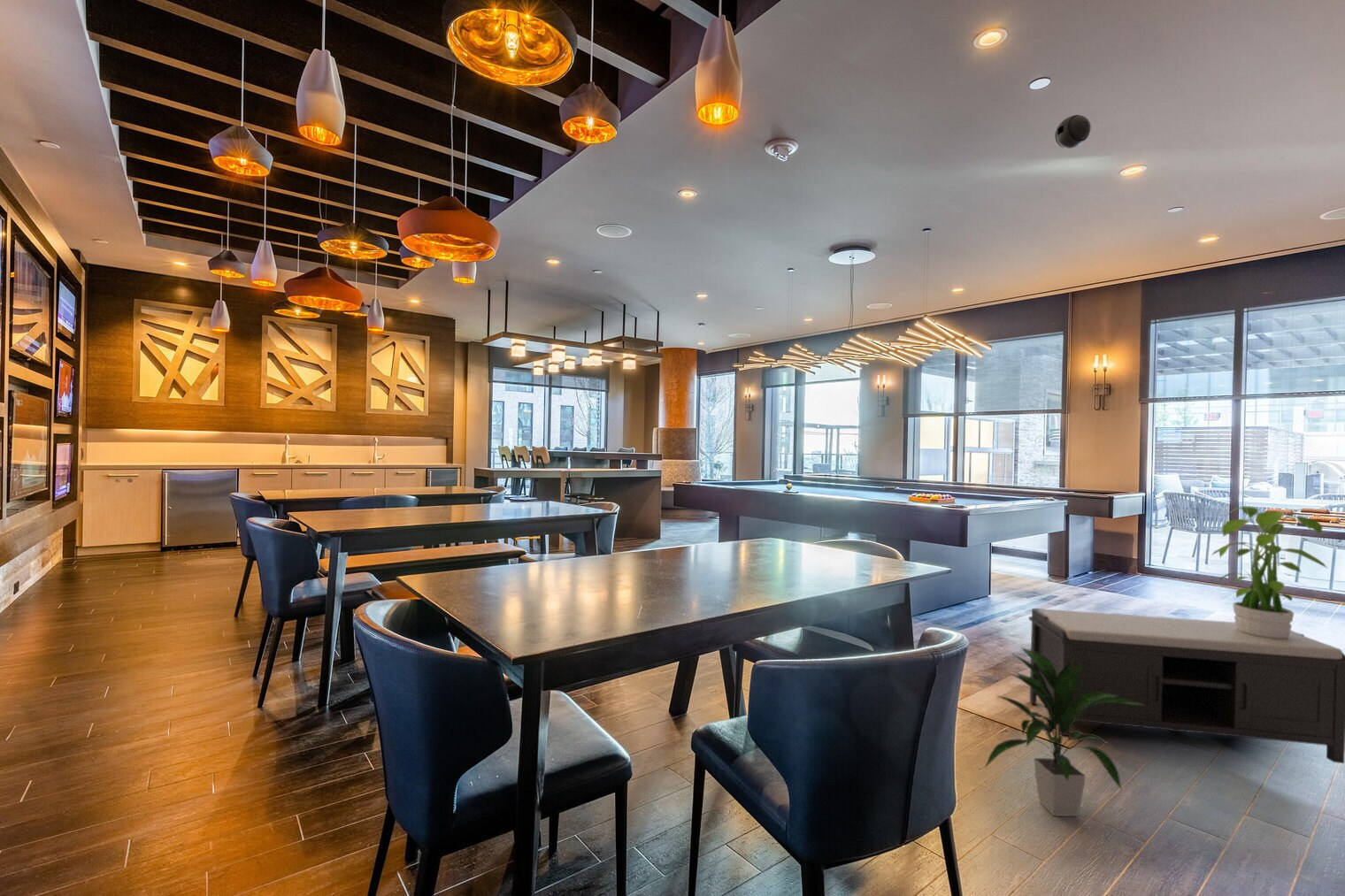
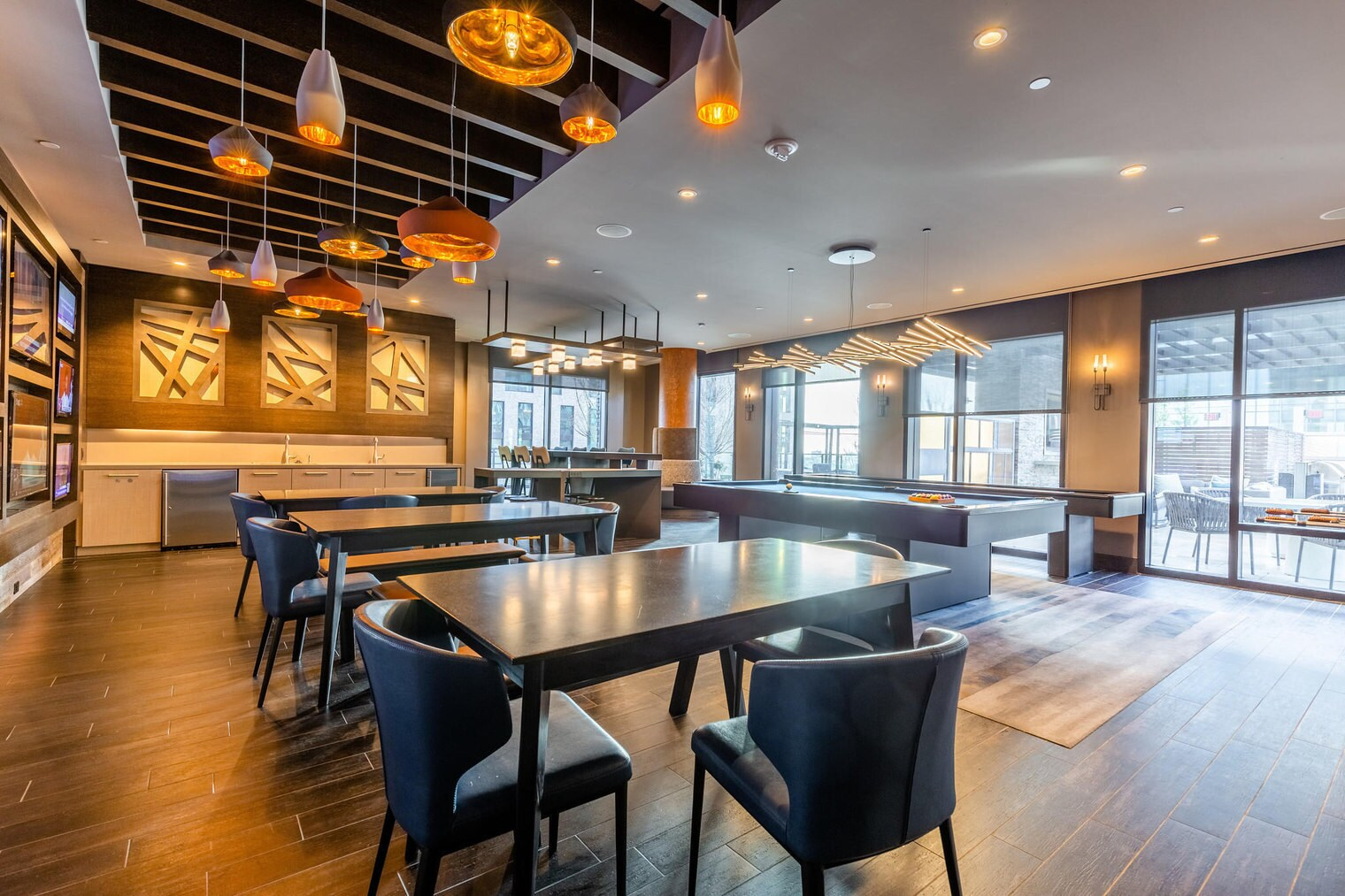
- potted plant [1211,504,1328,639]
- indoor plant [983,647,1146,817]
- bench [1028,608,1345,764]
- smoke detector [1054,114,1092,149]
